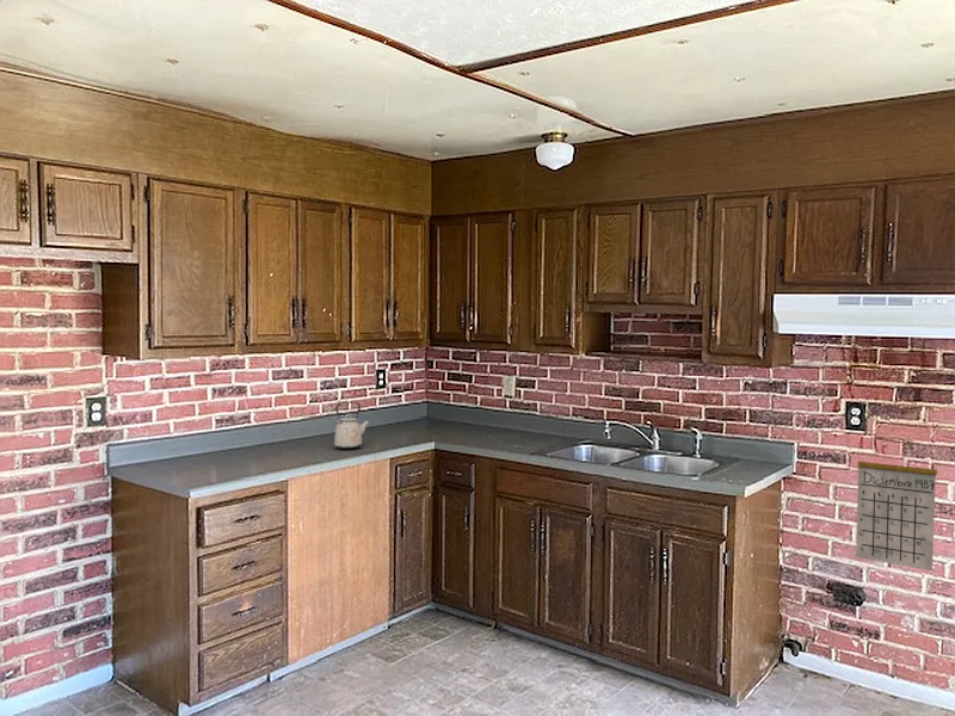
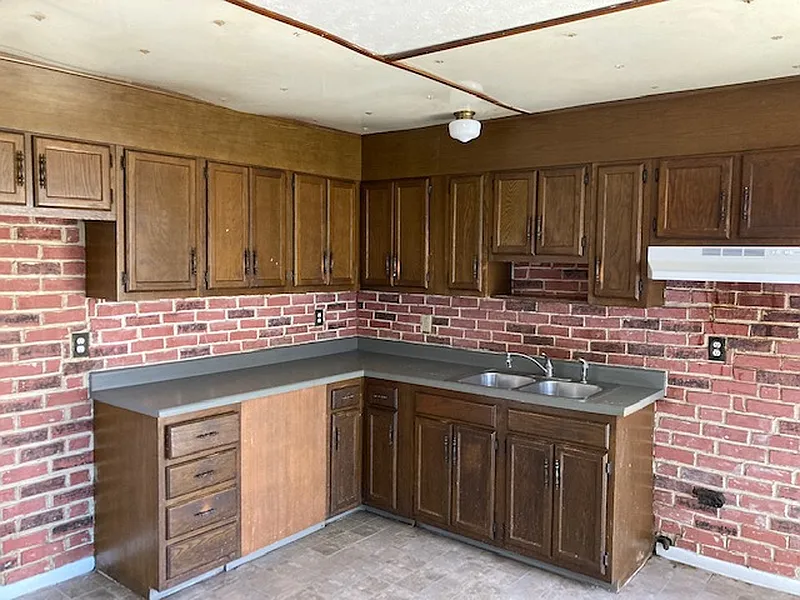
- kettle [333,401,370,450]
- calendar [855,440,938,572]
